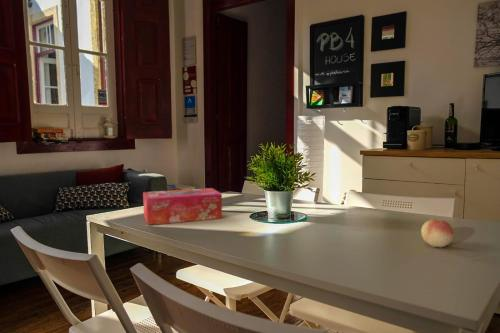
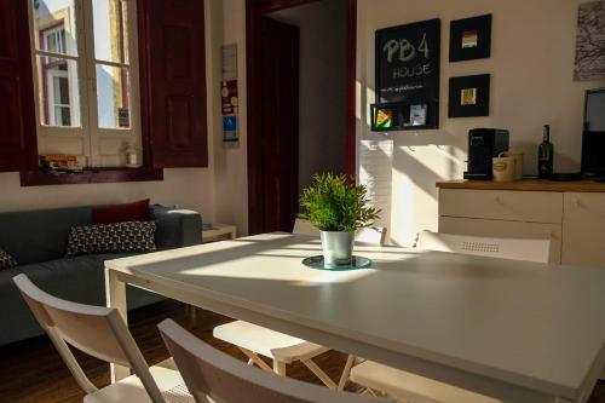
- tissue box [142,187,223,226]
- fruit [420,218,454,248]
